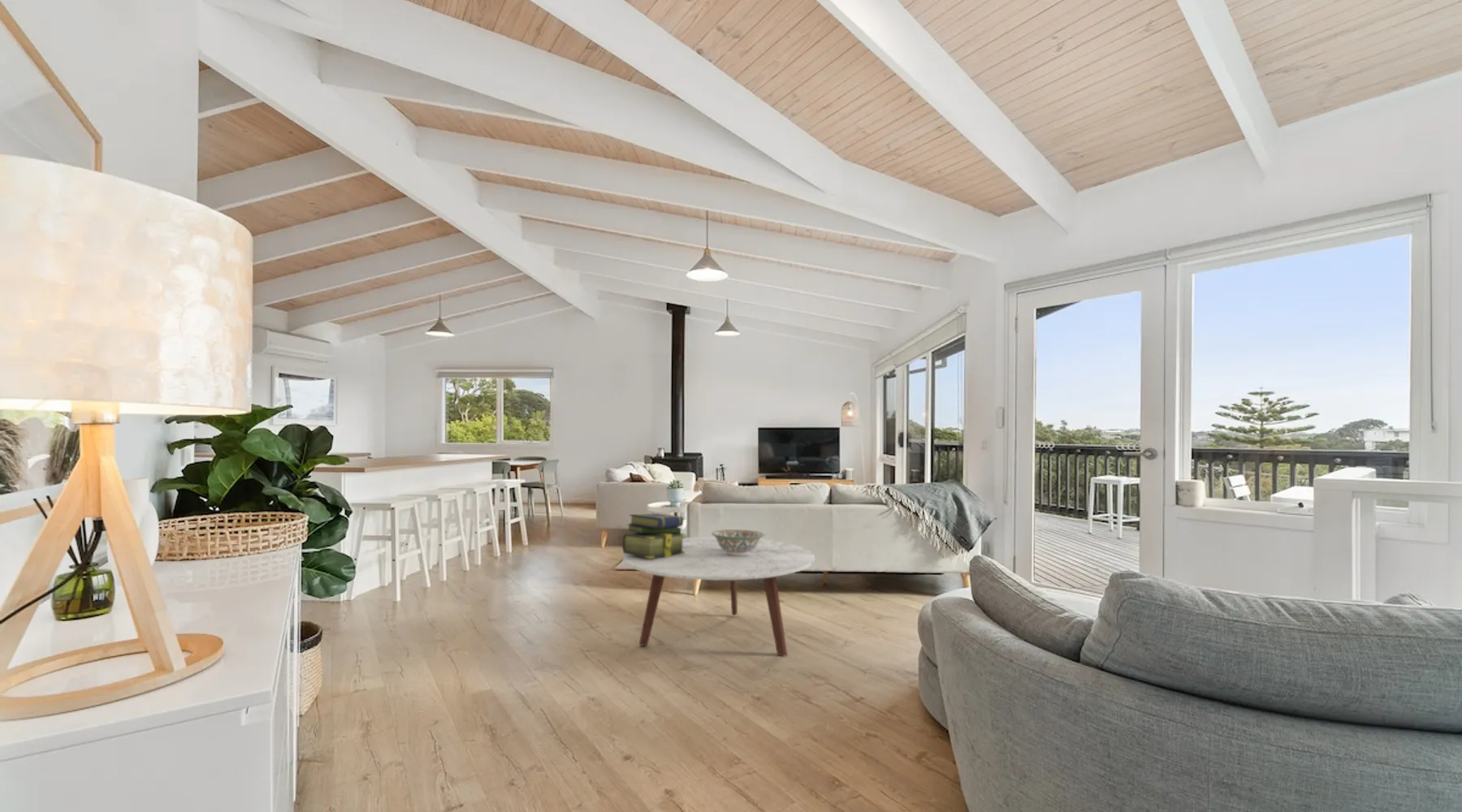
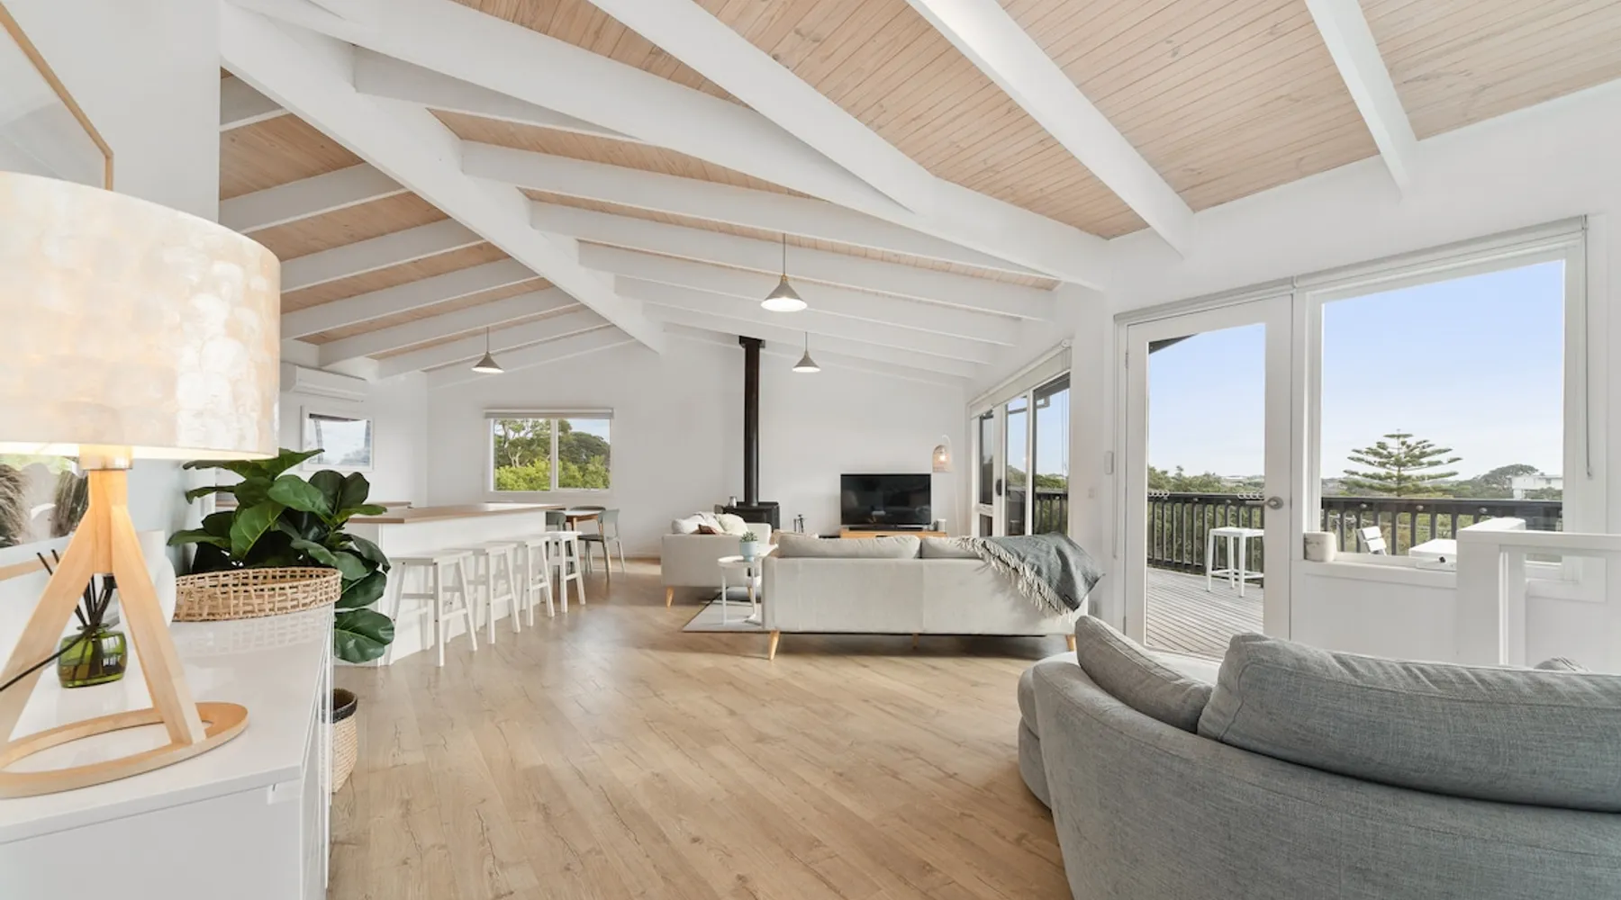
- decorative bowl [711,529,765,555]
- stack of books [621,512,686,559]
- coffee table [622,536,815,658]
